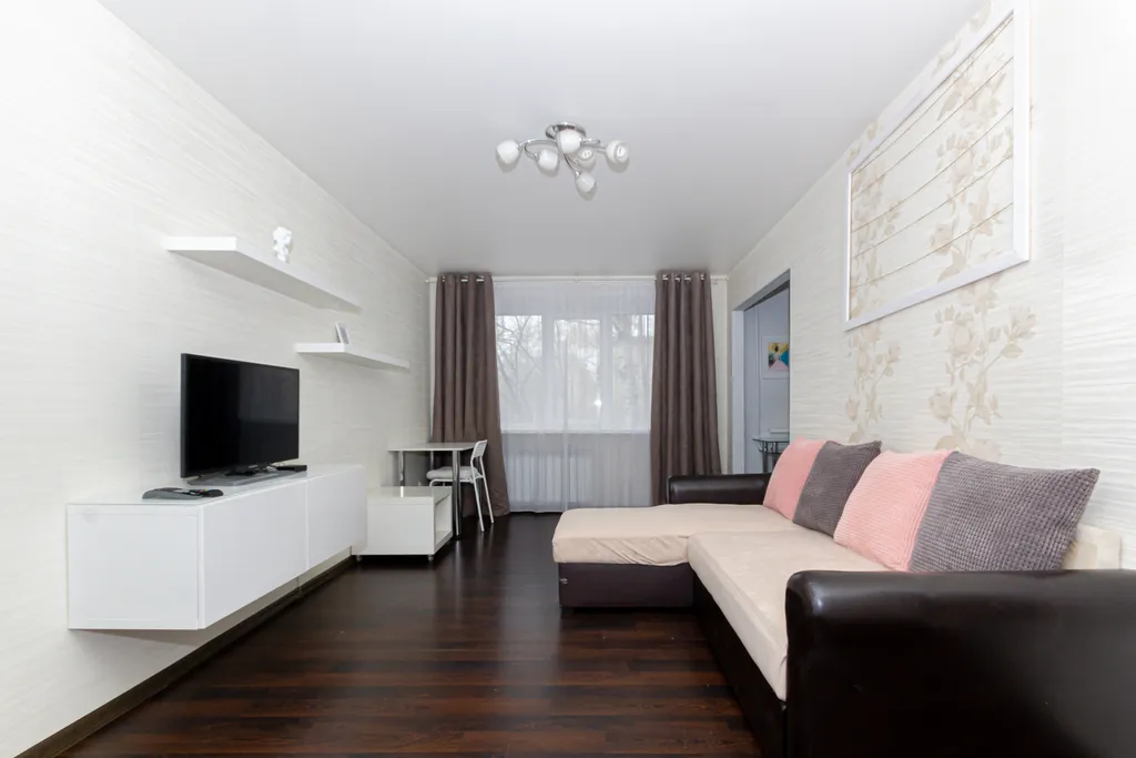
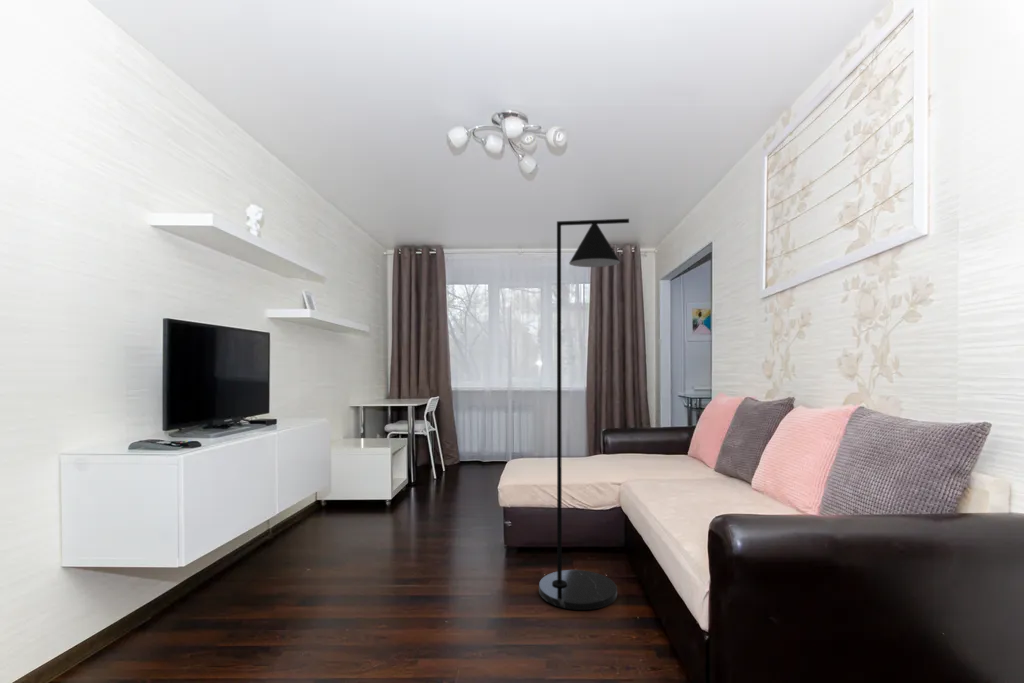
+ floor lamp [538,218,630,611]
